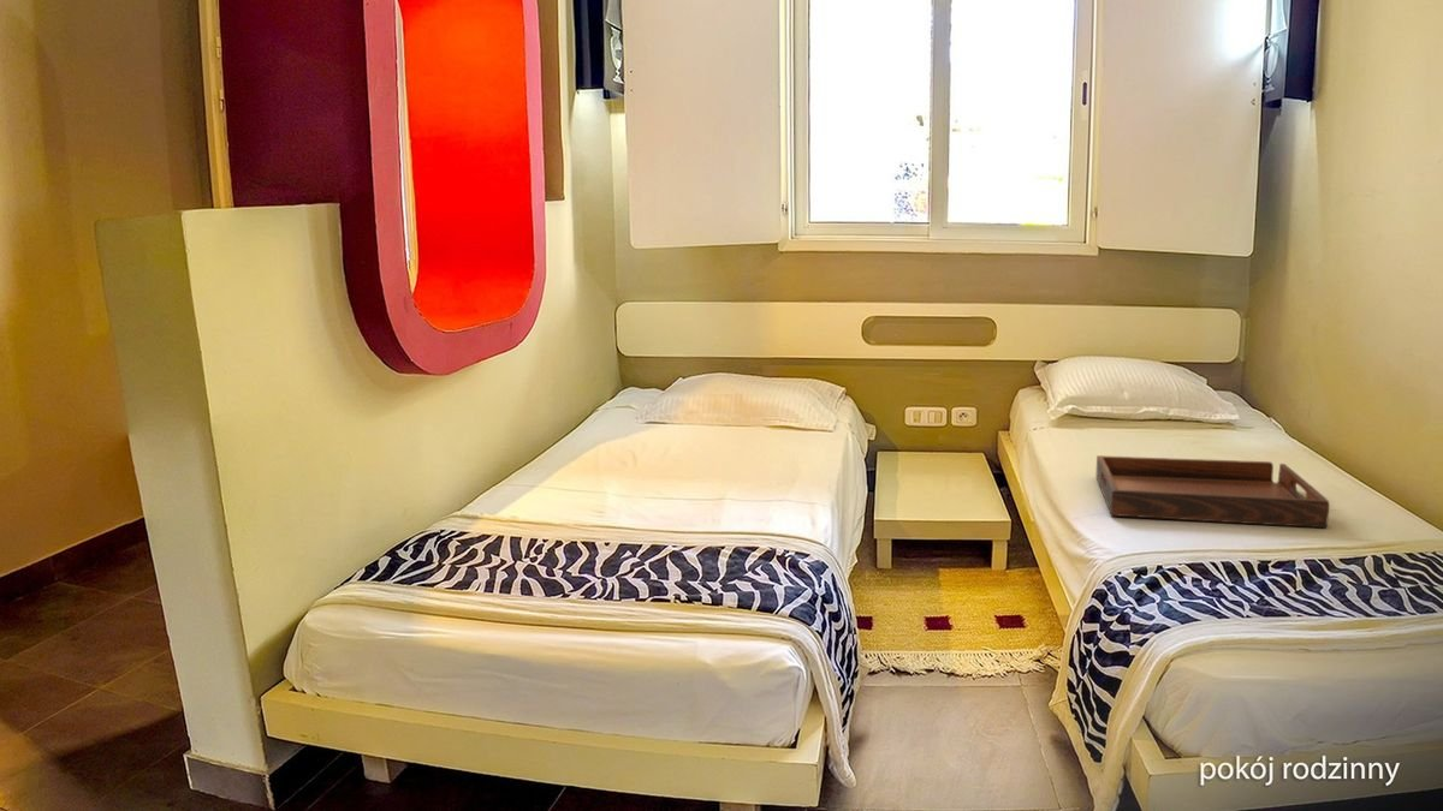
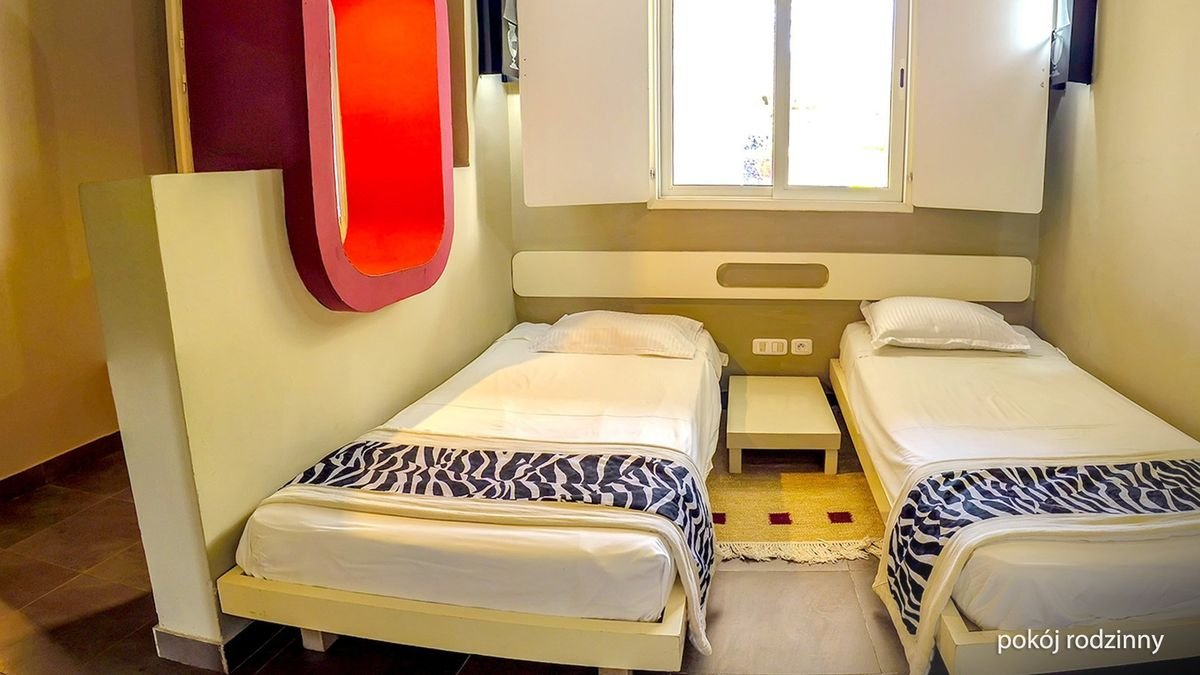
- serving tray [1094,454,1330,529]
